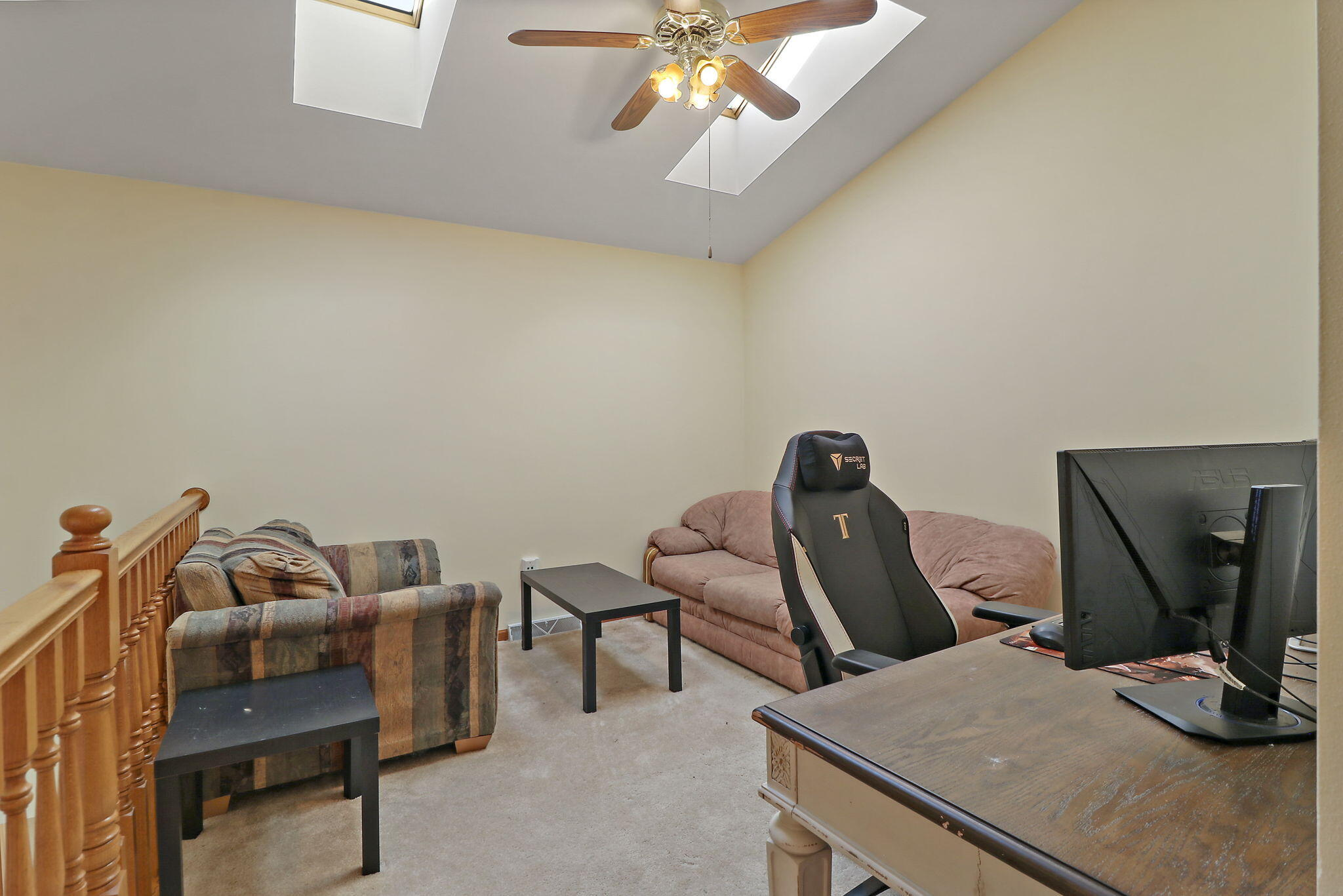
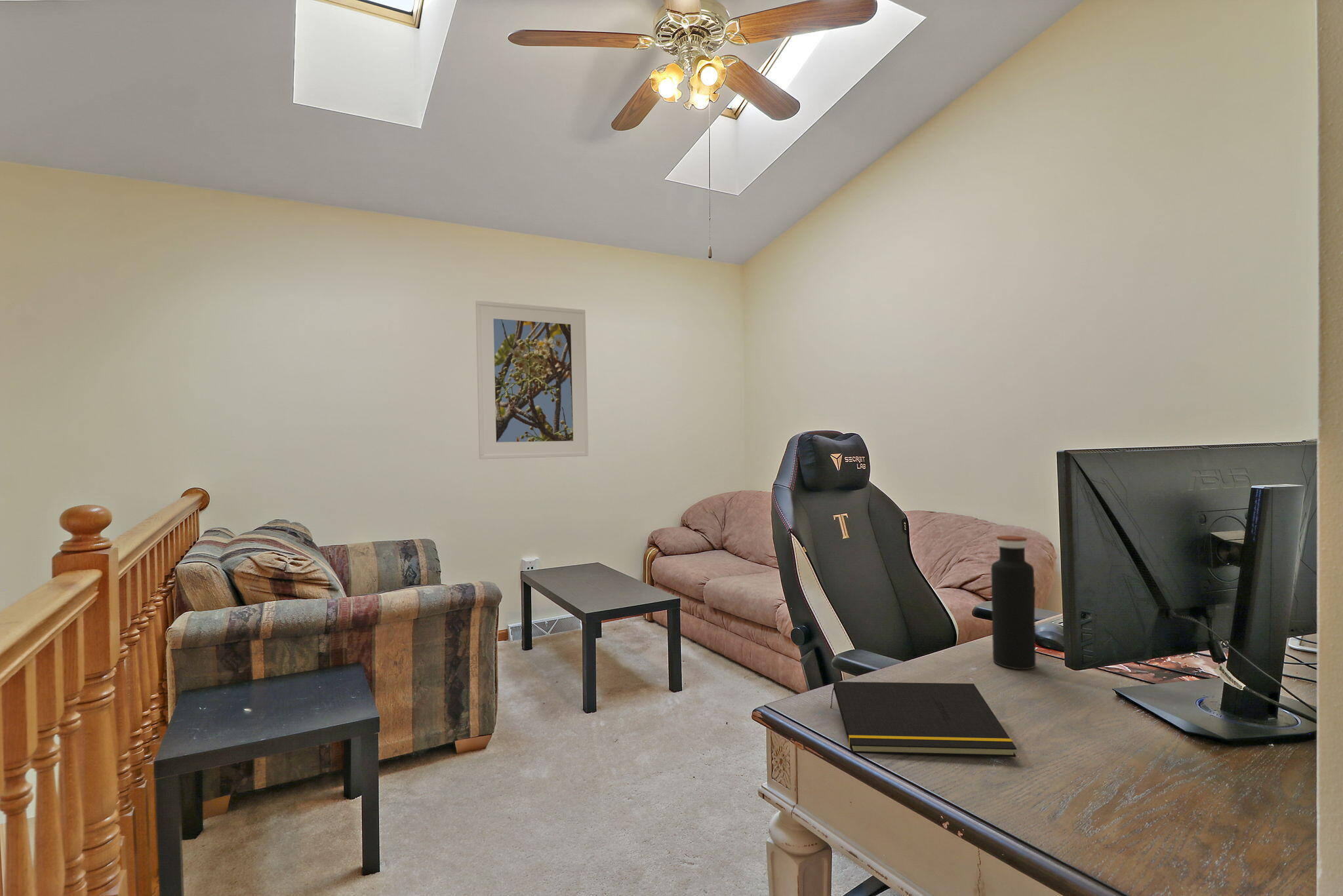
+ notepad [830,681,1017,758]
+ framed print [475,300,589,460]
+ water bottle [990,535,1037,670]
